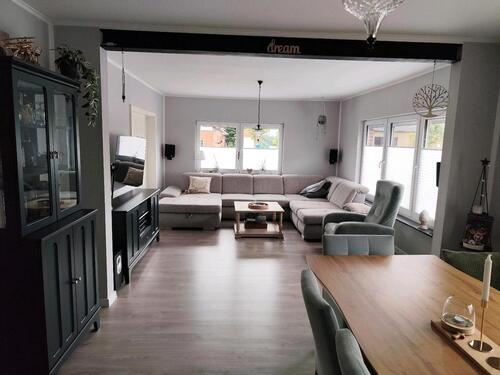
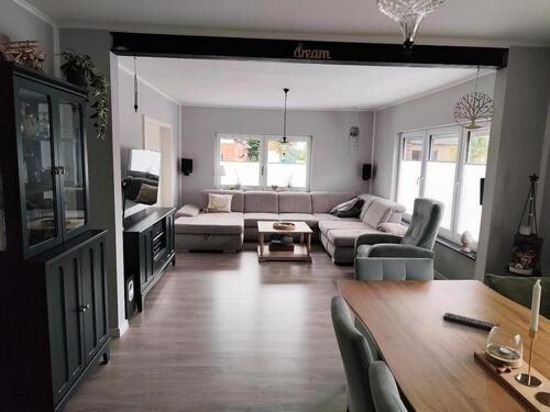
+ remote control [442,312,501,332]
